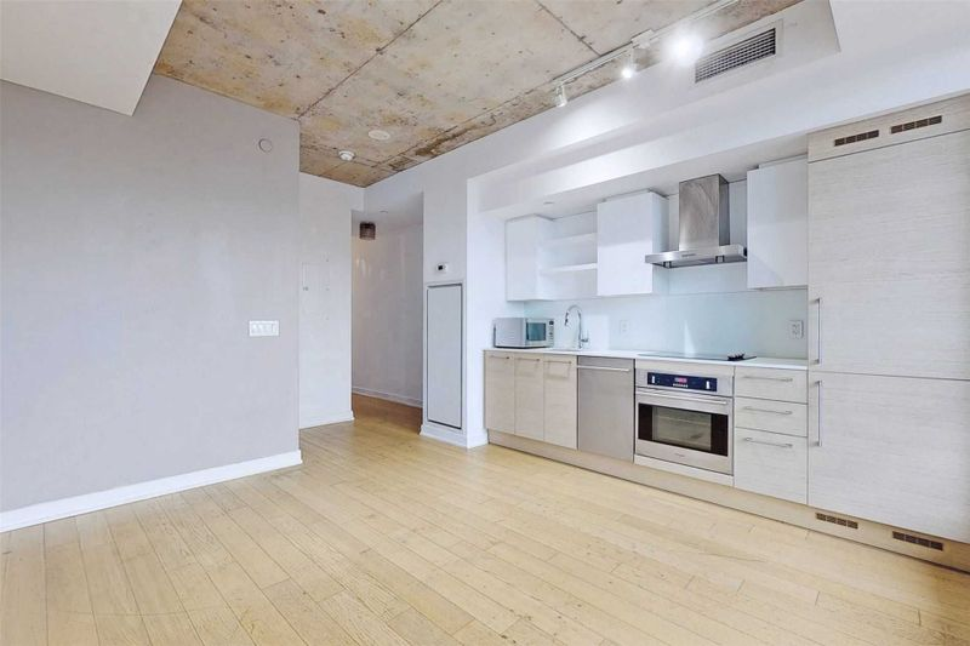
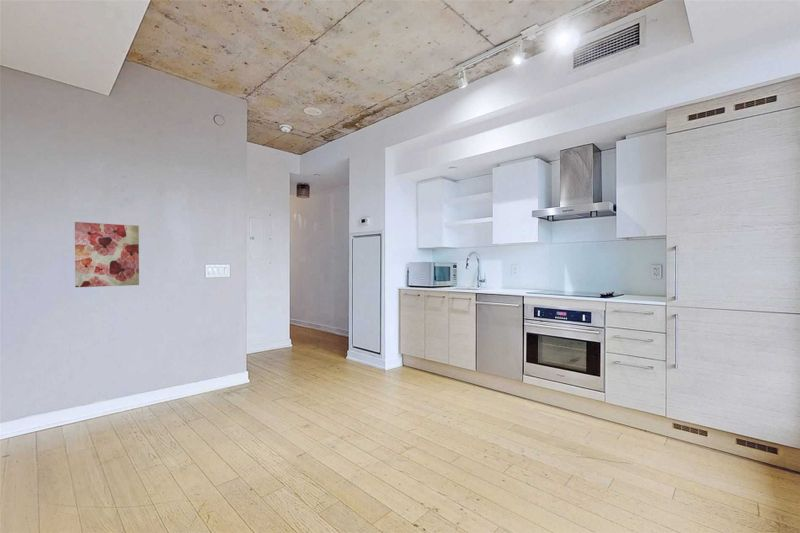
+ wall art [74,221,140,288]
